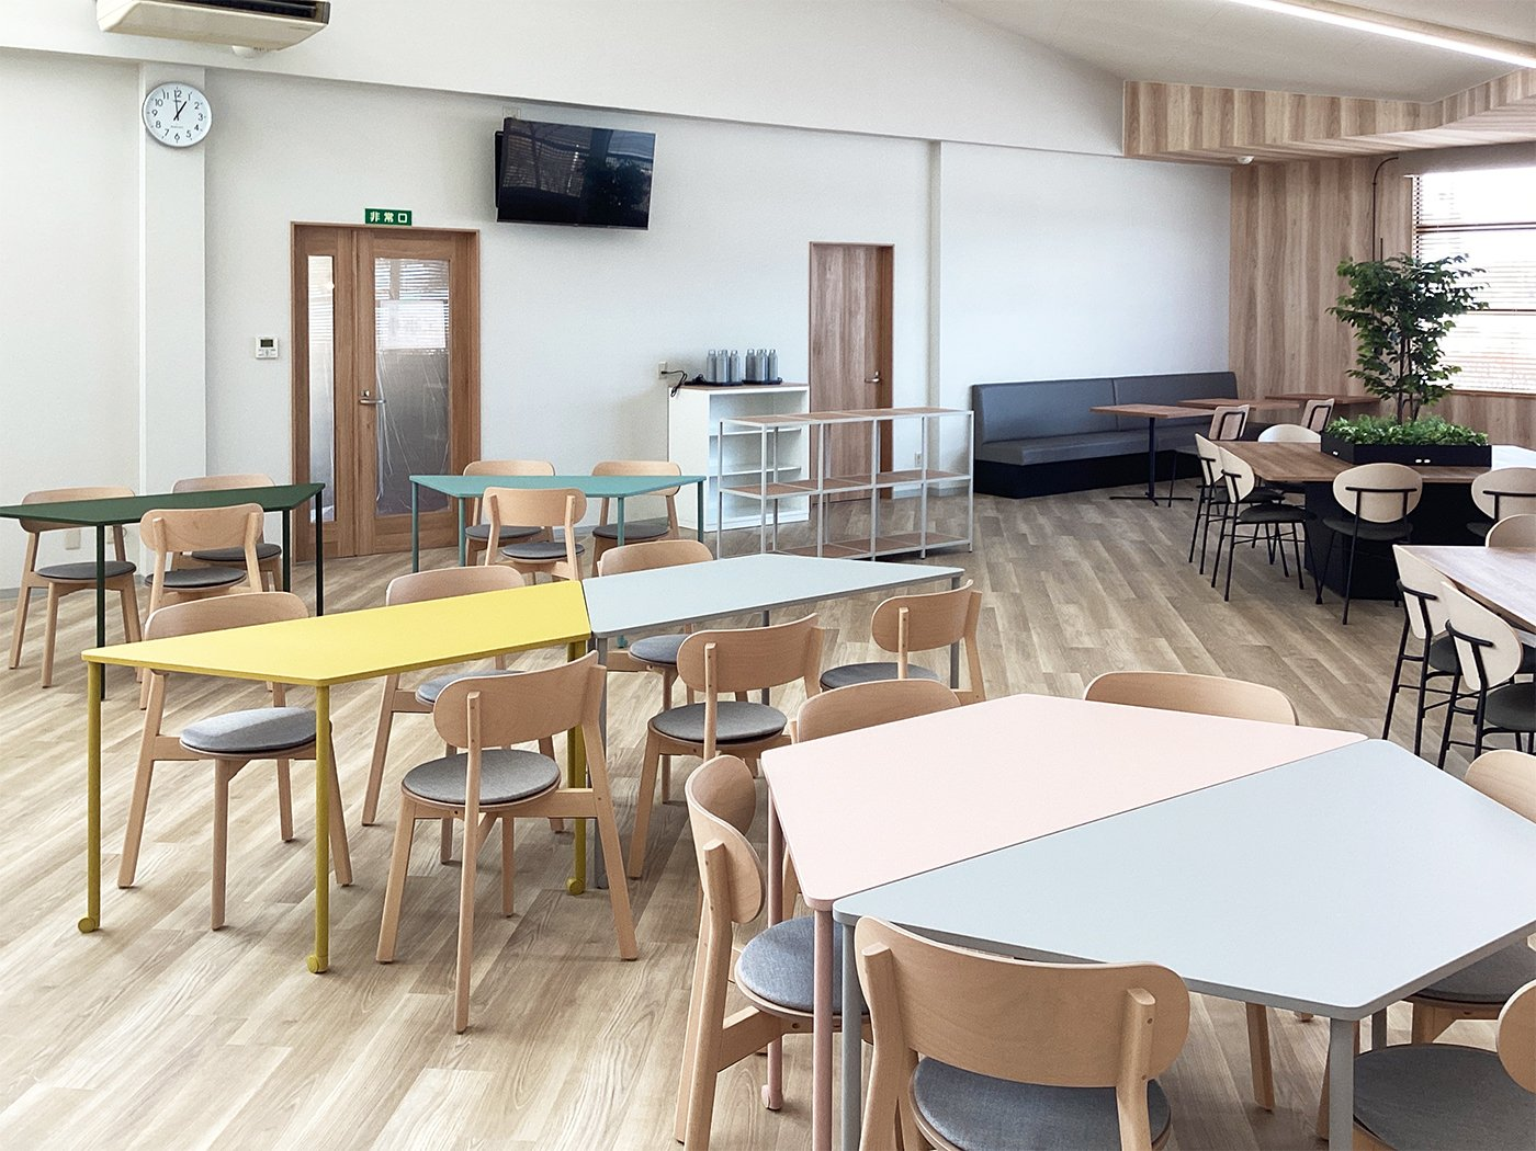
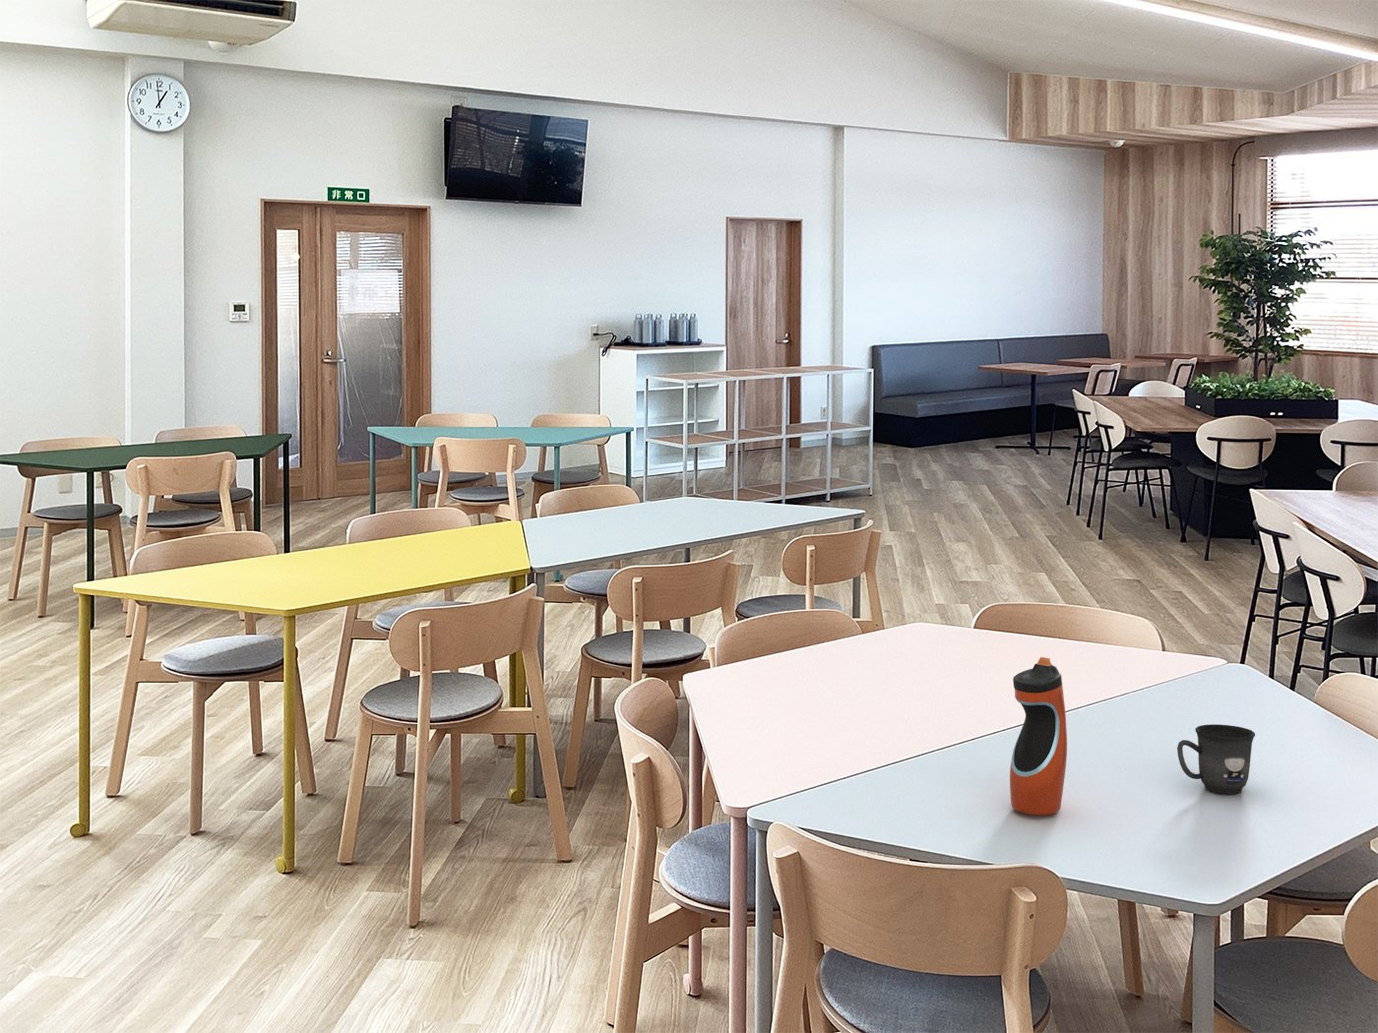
+ mug [1176,723,1256,795]
+ water bottle [1009,656,1068,817]
